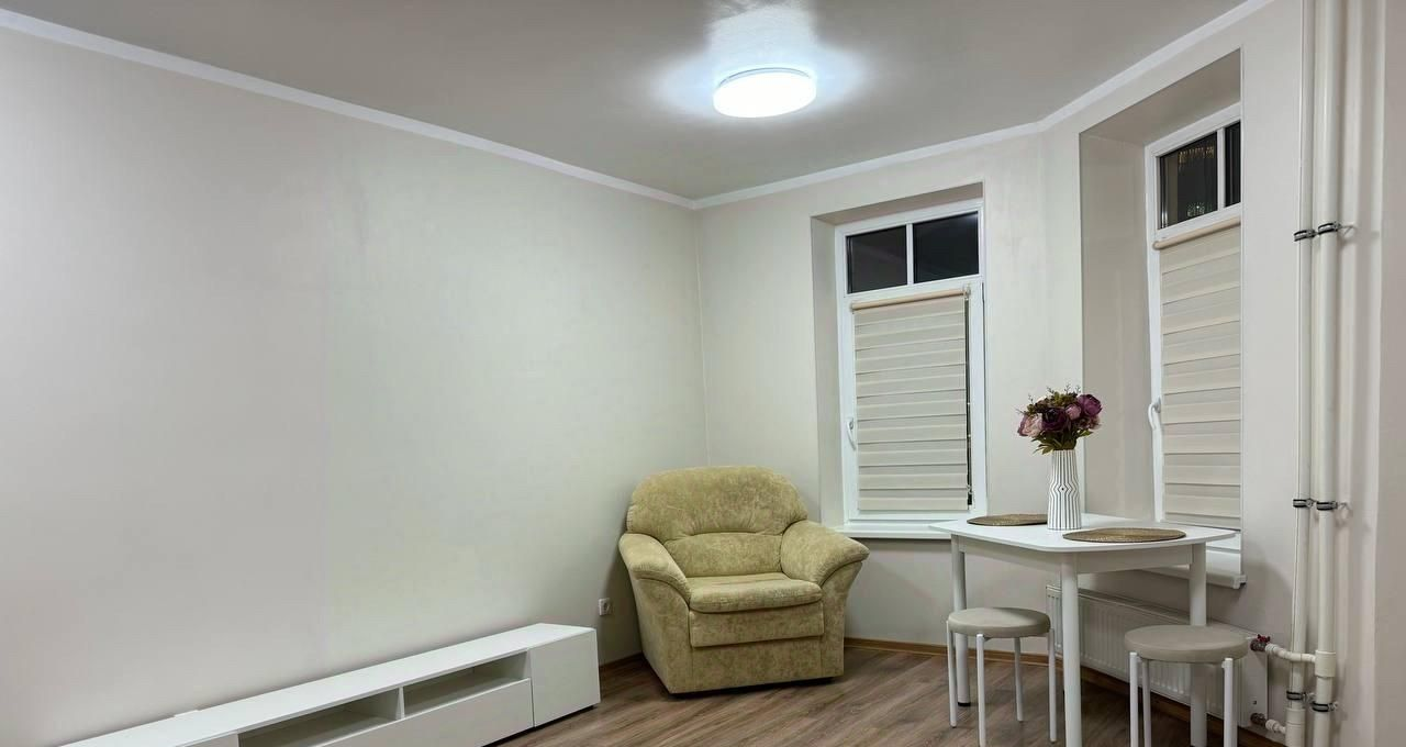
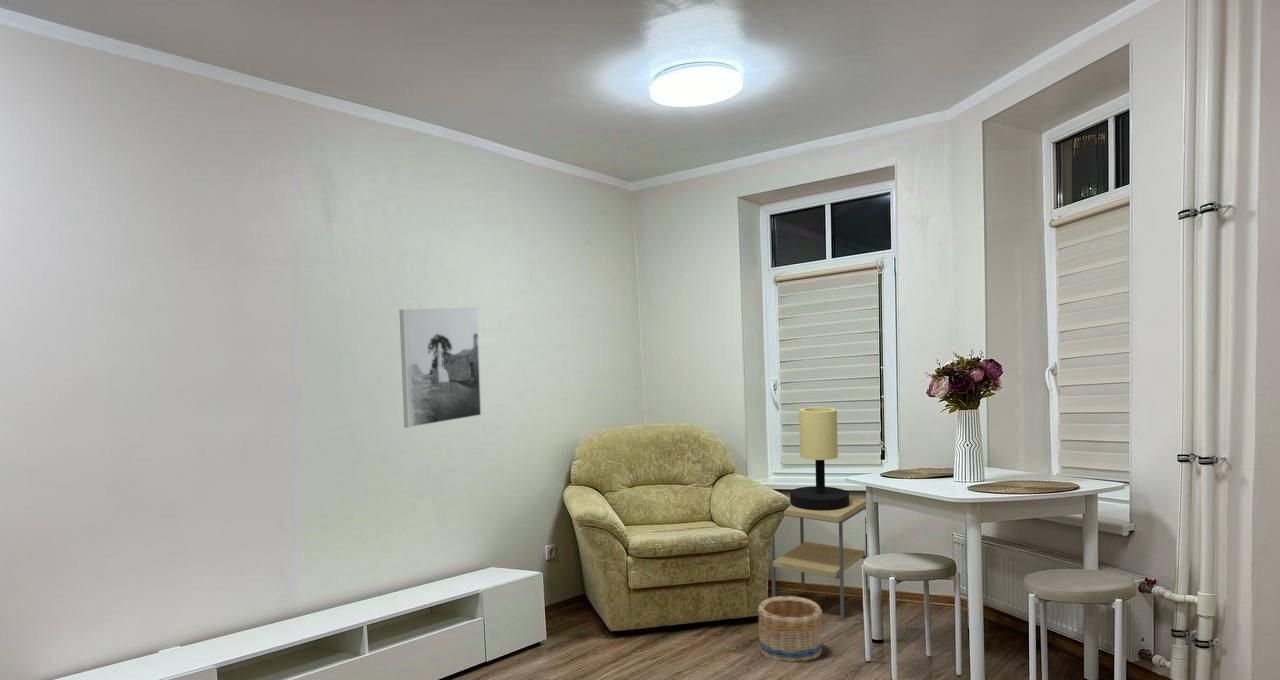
+ table lamp [789,406,850,511]
+ side table [770,496,867,620]
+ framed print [399,307,483,429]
+ basket [757,595,823,663]
